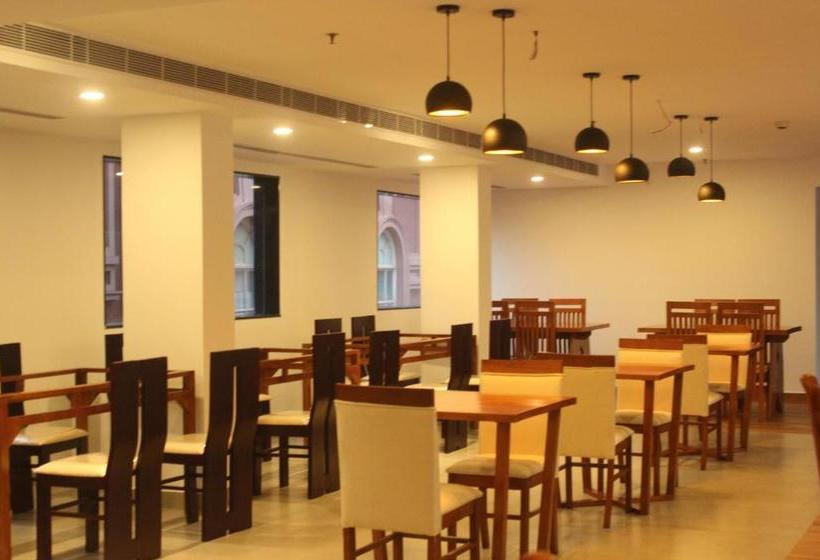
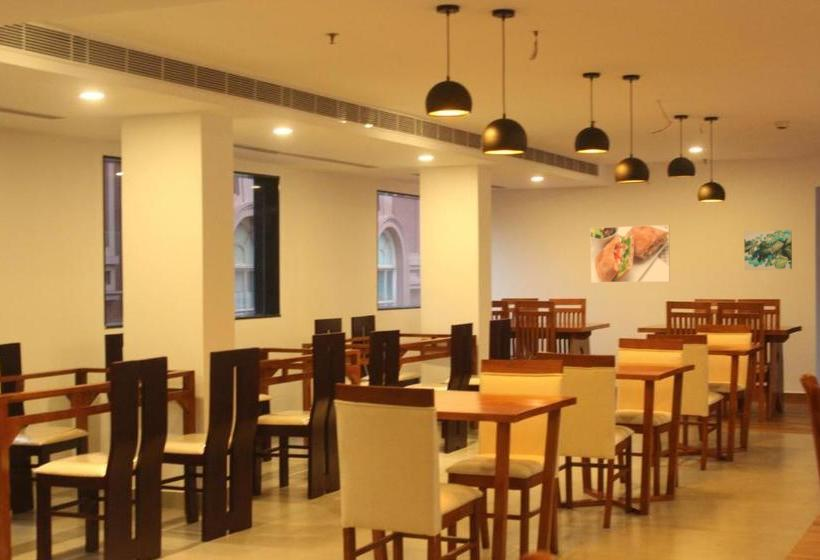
+ wall art [743,229,793,271]
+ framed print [589,224,671,284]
